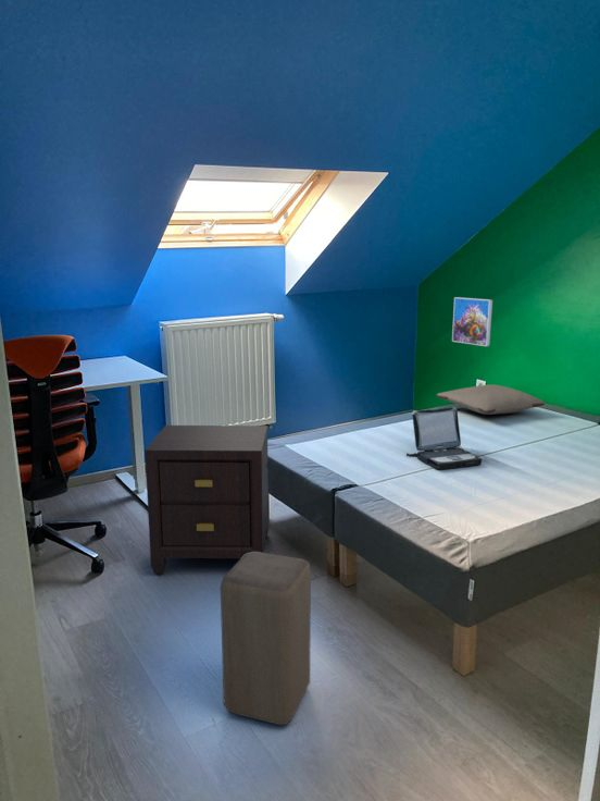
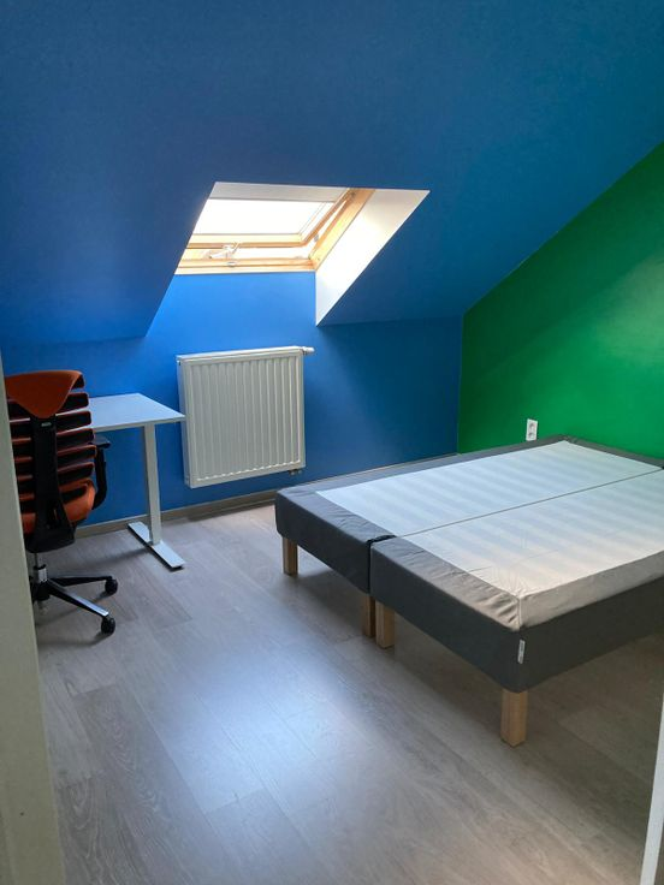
- pillow [436,384,547,416]
- laptop [405,406,483,470]
- stool [220,552,312,726]
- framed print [451,296,493,347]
- nightstand [143,424,270,575]
